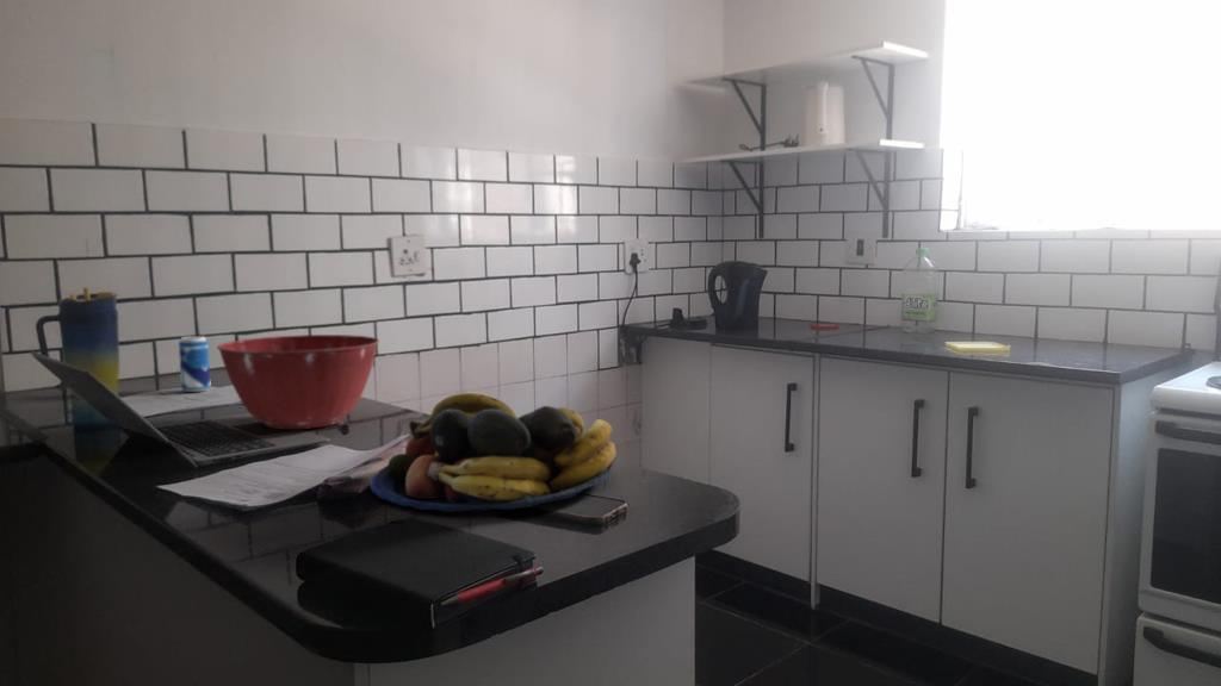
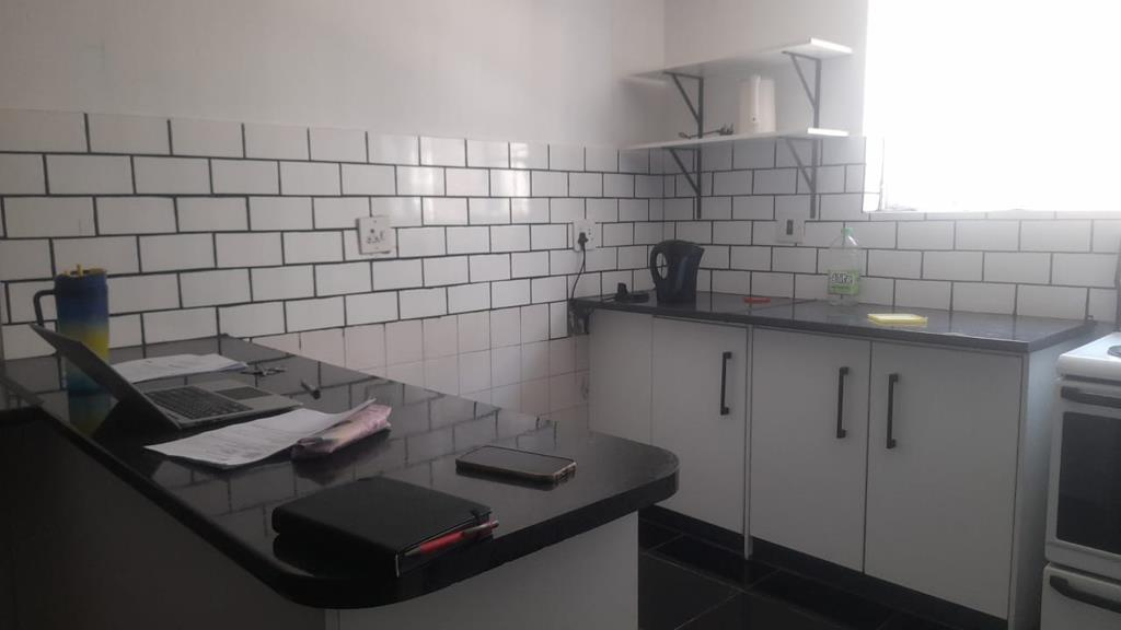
- mixing bowl [216,333,380,430]
- fruit bowl [368,392,618,513]
- beverage can [178,335,212,393]
